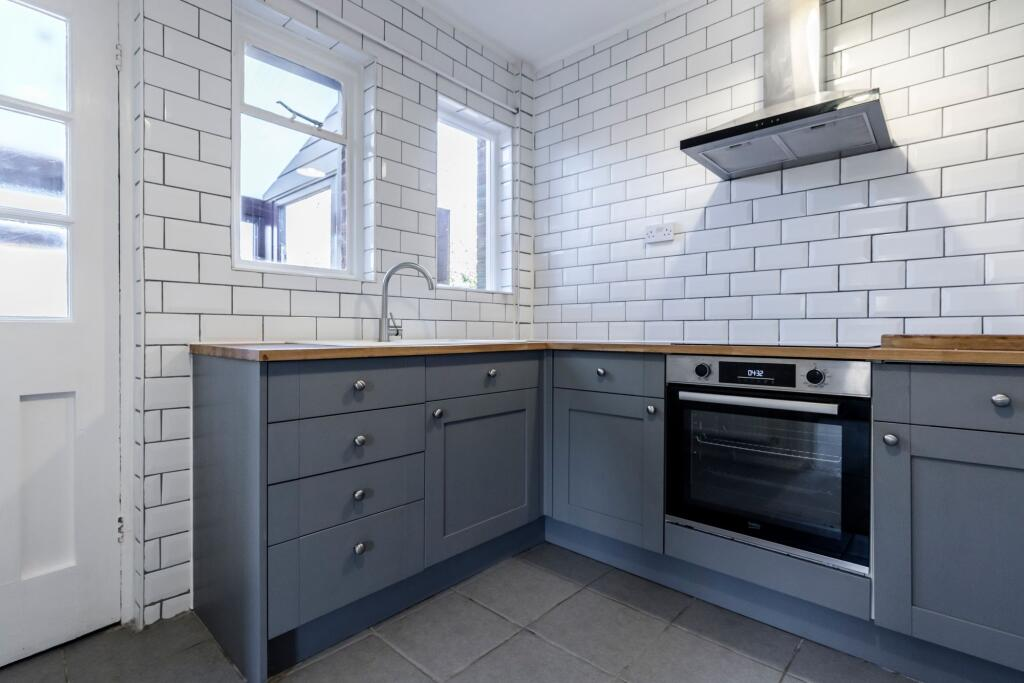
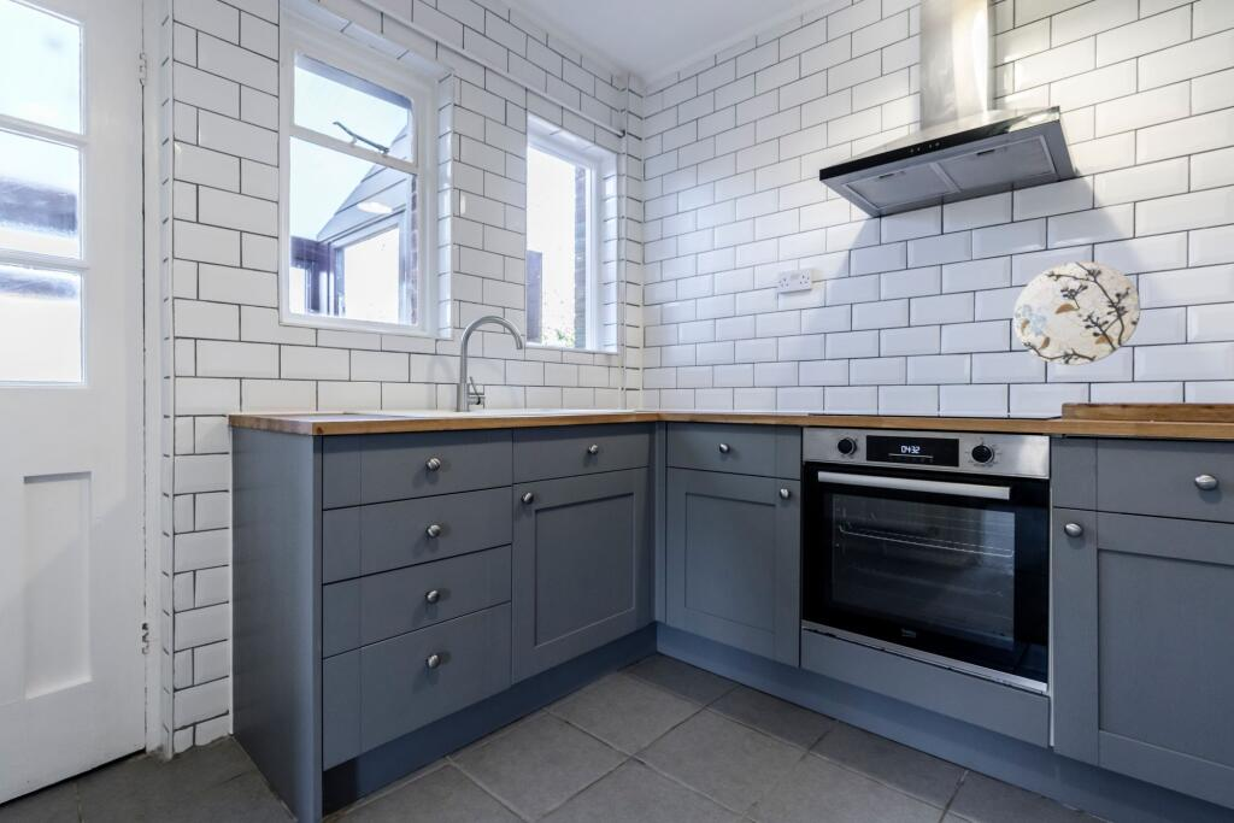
+ decorative plate [1012,260,1142,366]
